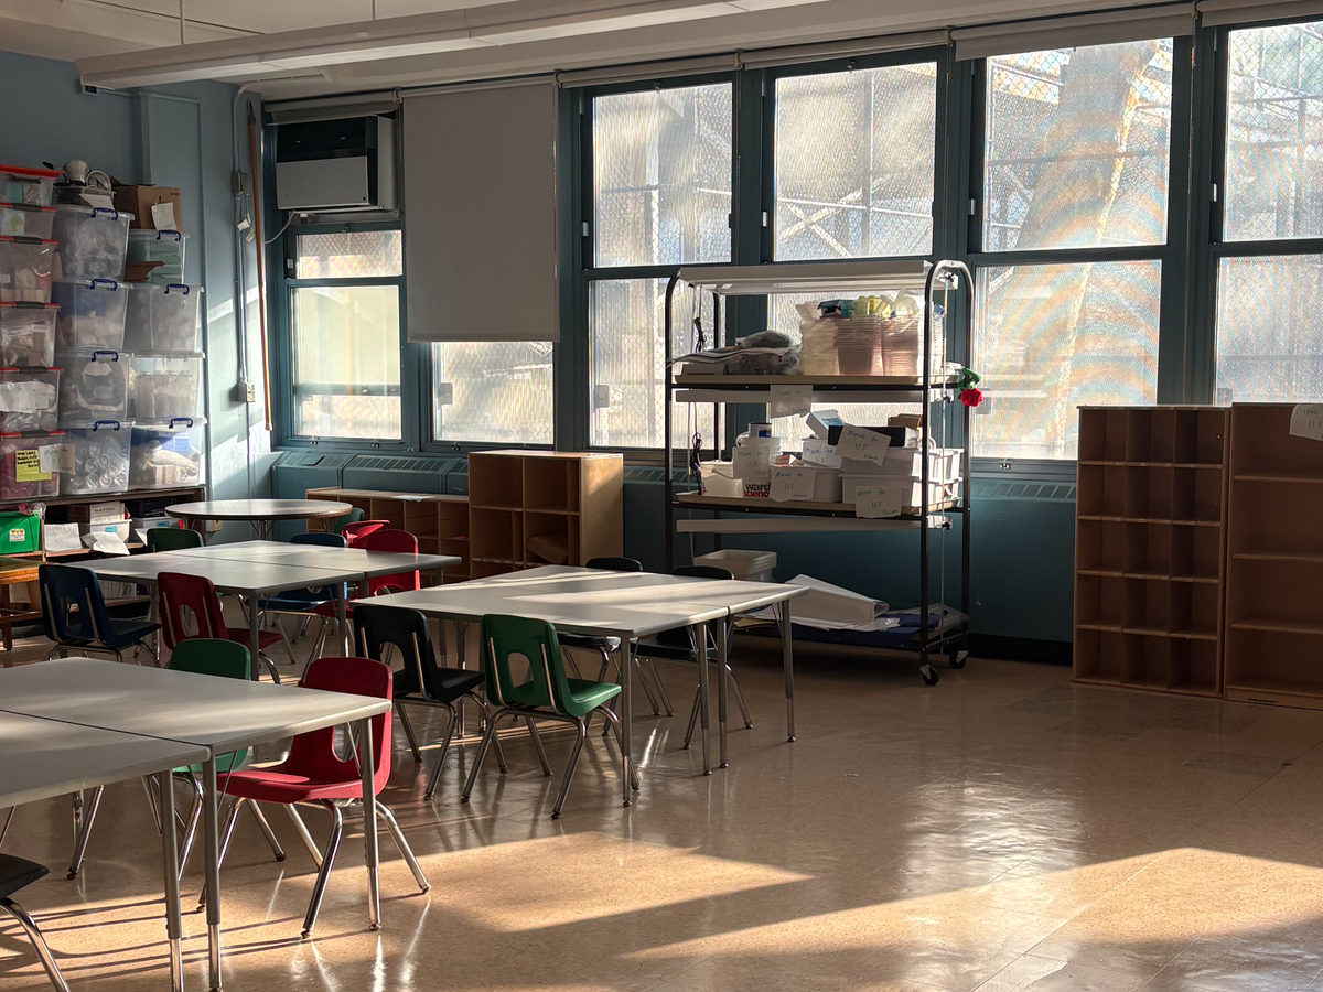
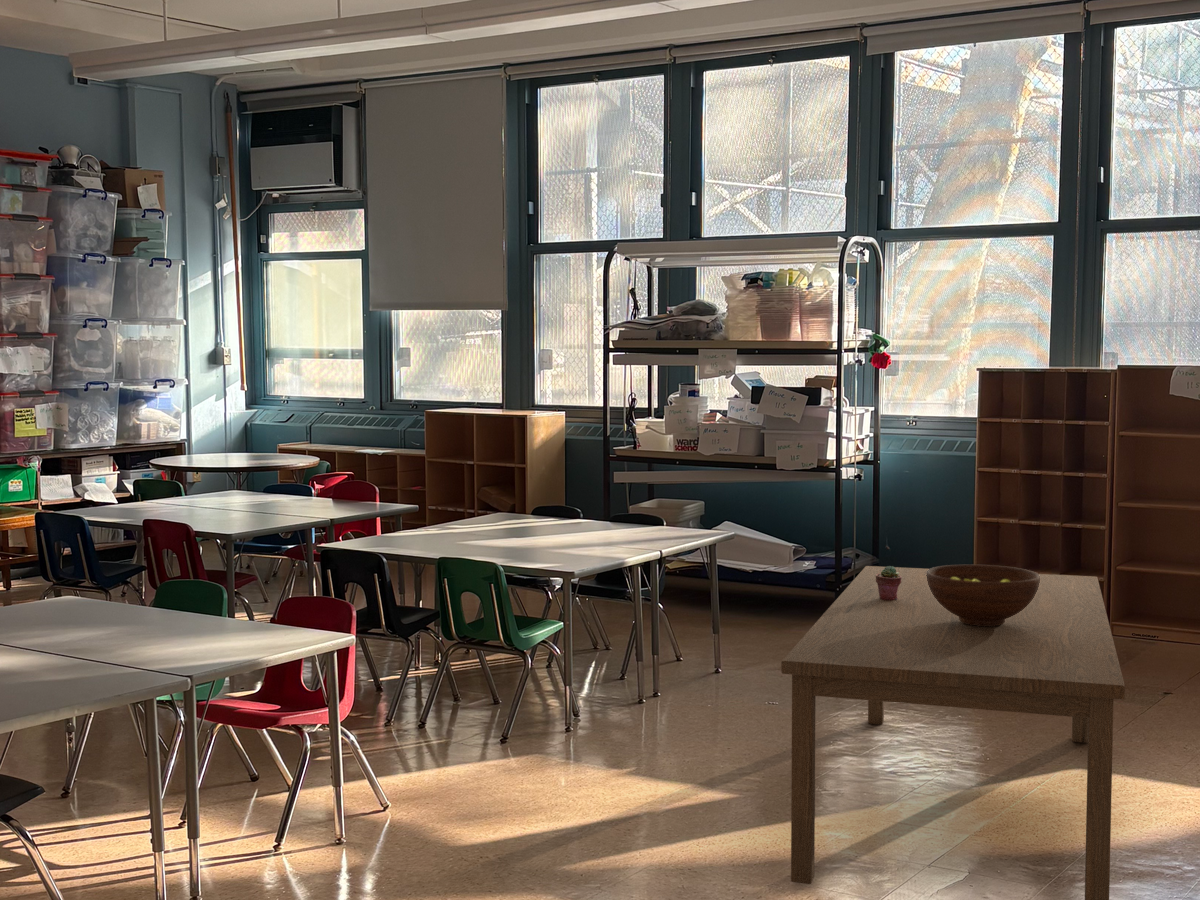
+ potted succulent [876,565,902,600]
+ dining table [780,565,1126,900]
+ fruit bowl [926,564,1040,626]
